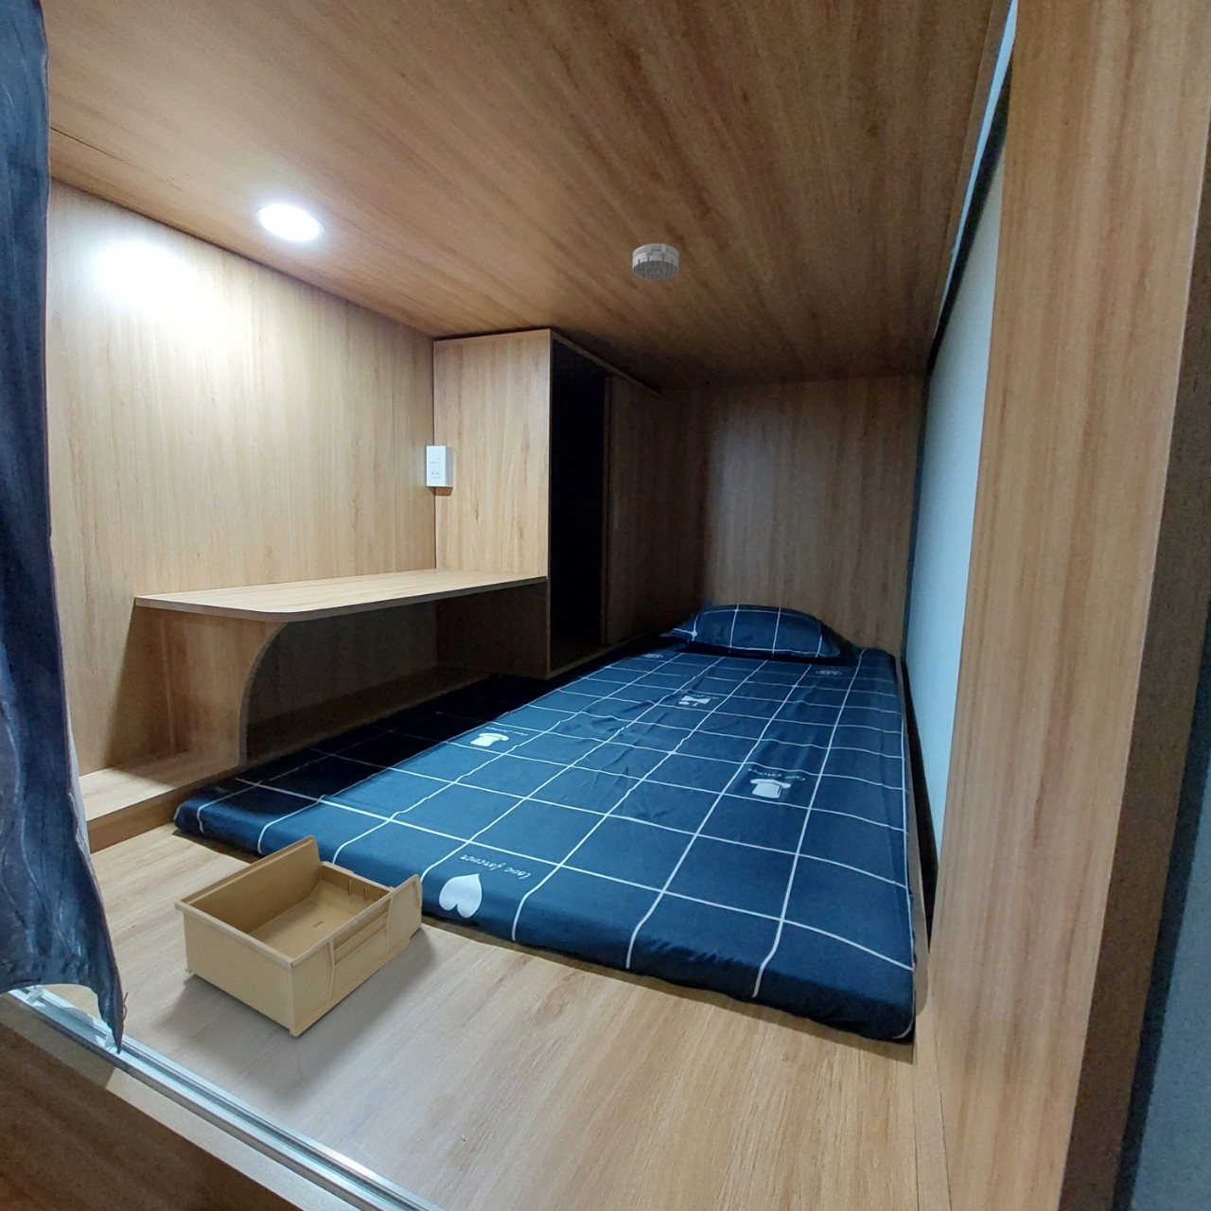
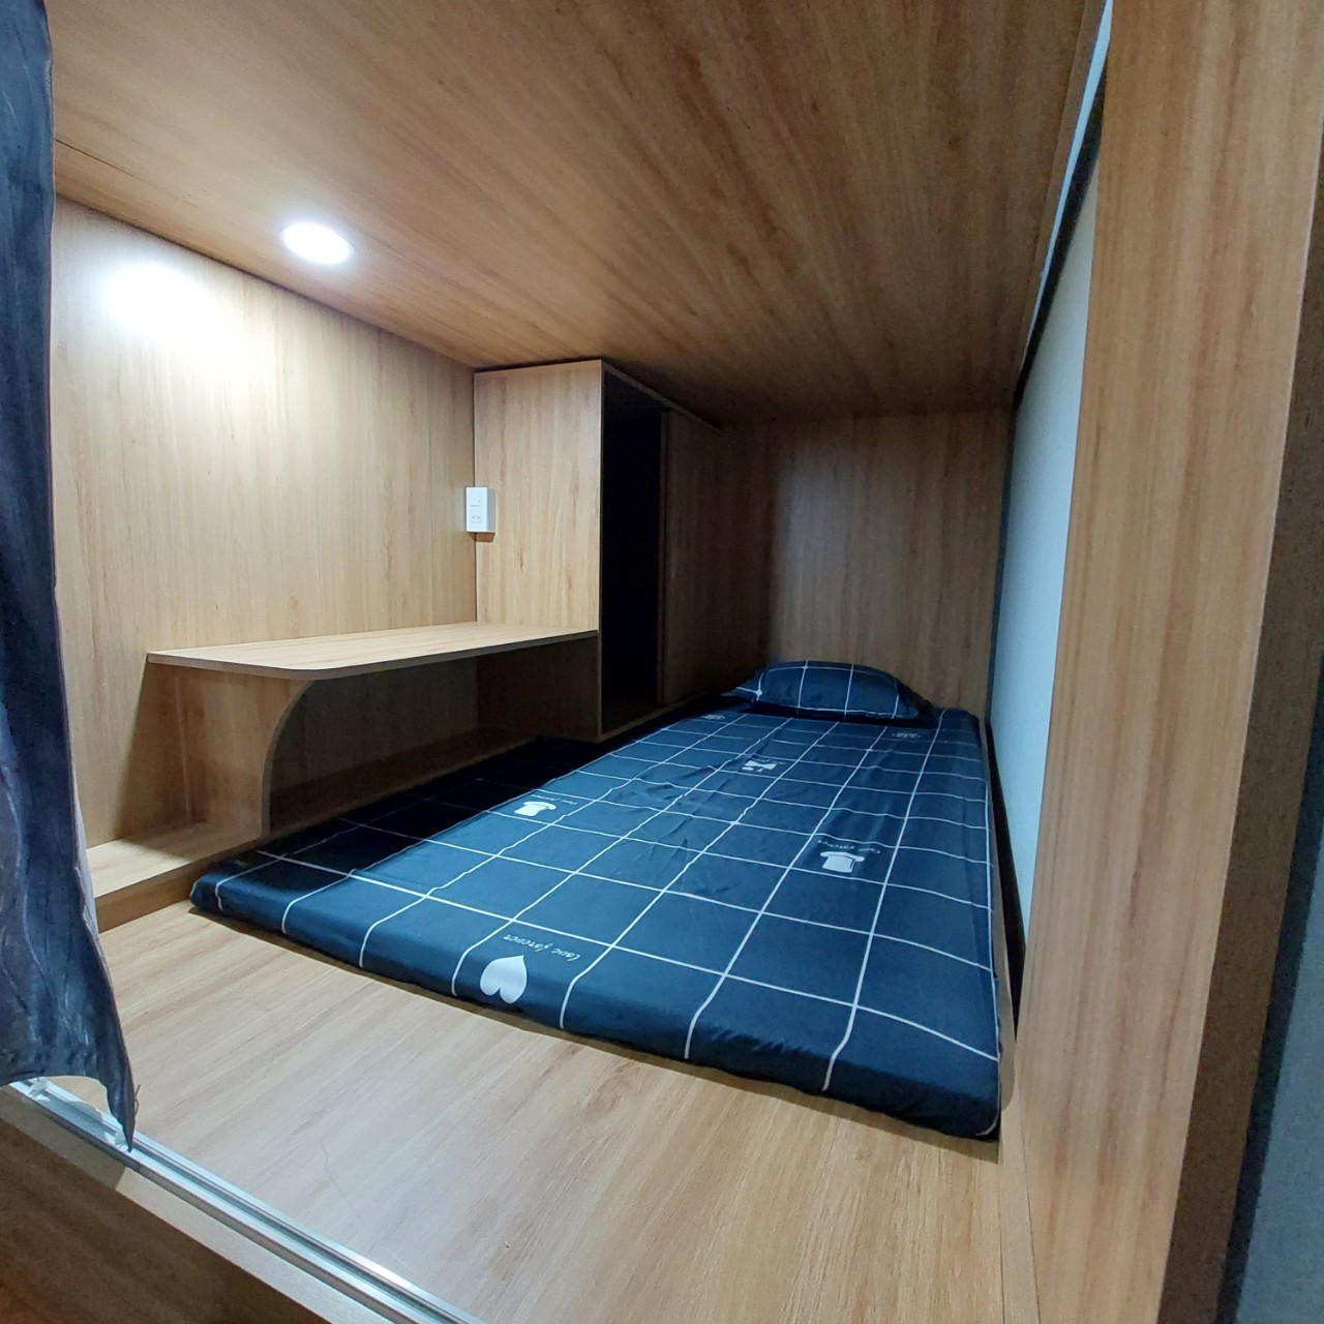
- storage bin [173,834,423,1038]
- smoke detector [632,242,680,281]
